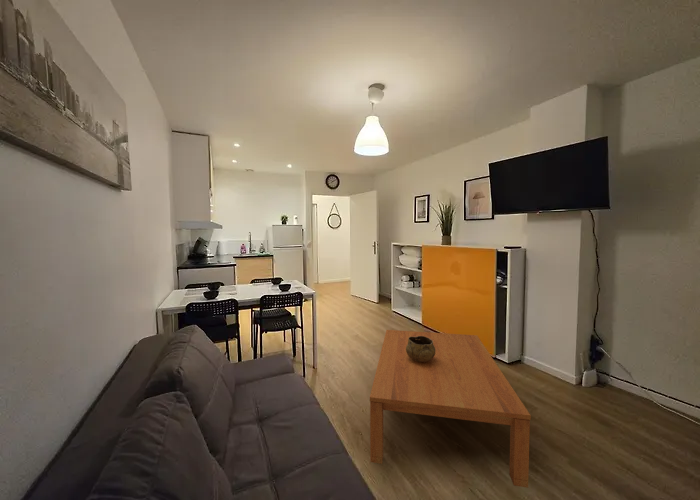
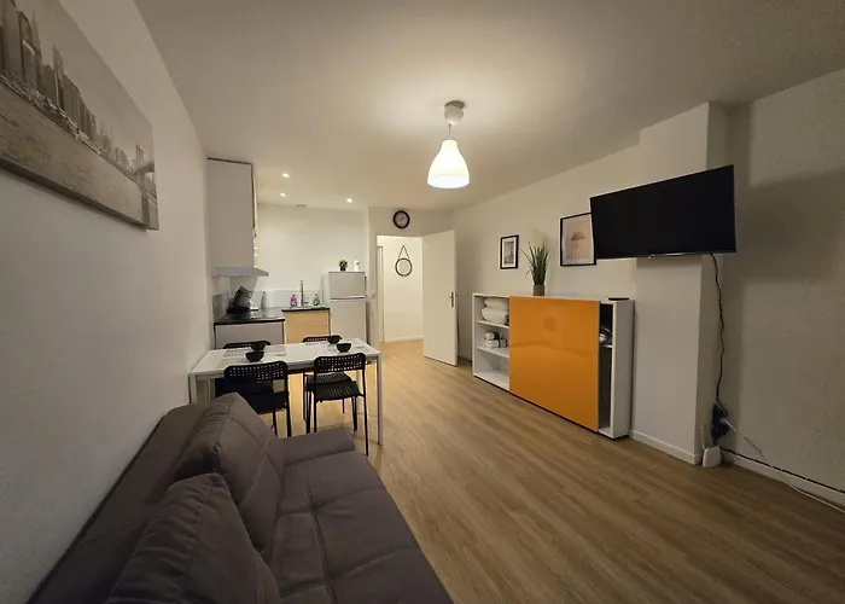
- decorative bowl [406,336,436,362]
- coffee table [369,329,532,489]
